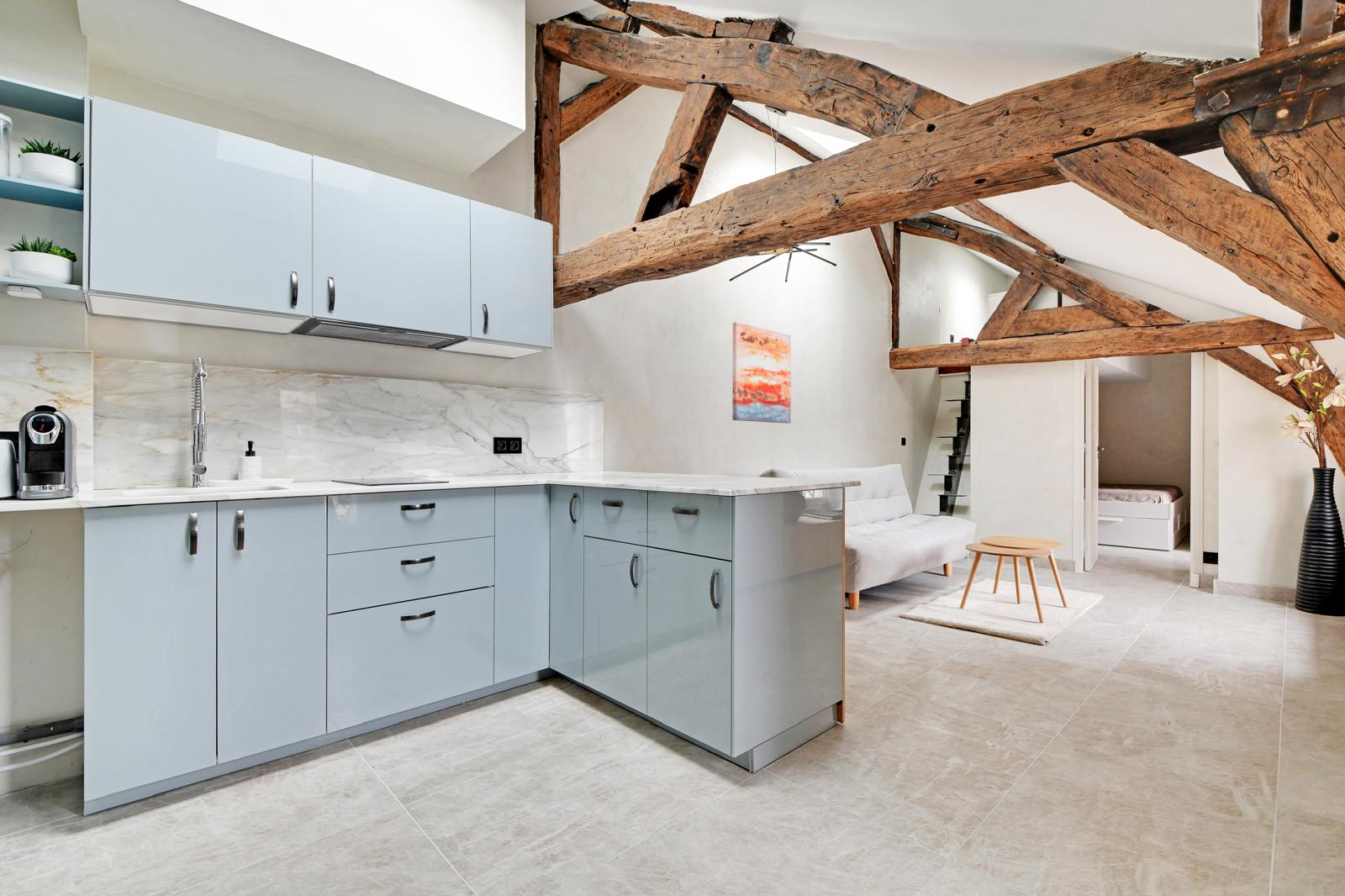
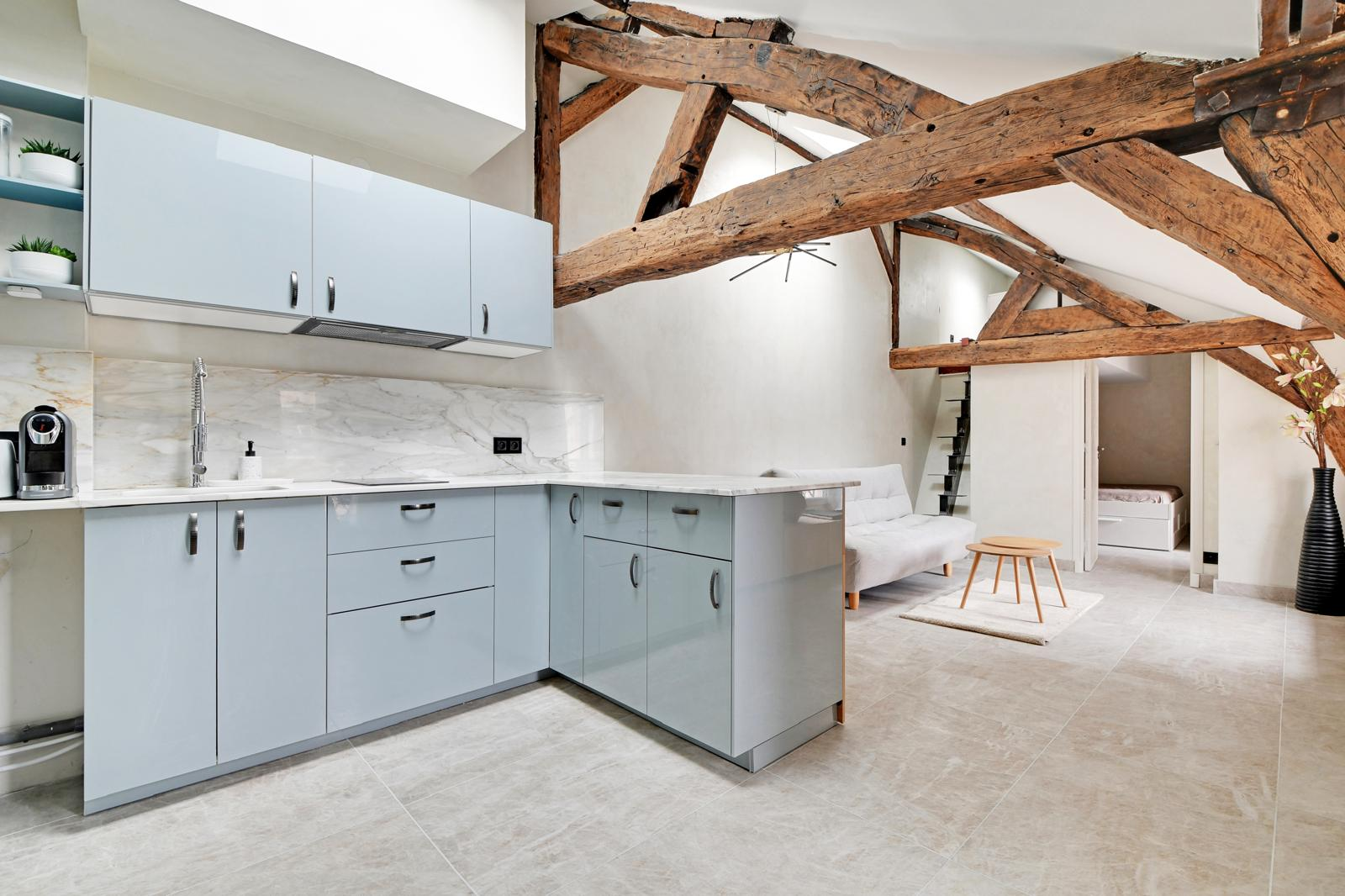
- wall art [731,321,792,424]
